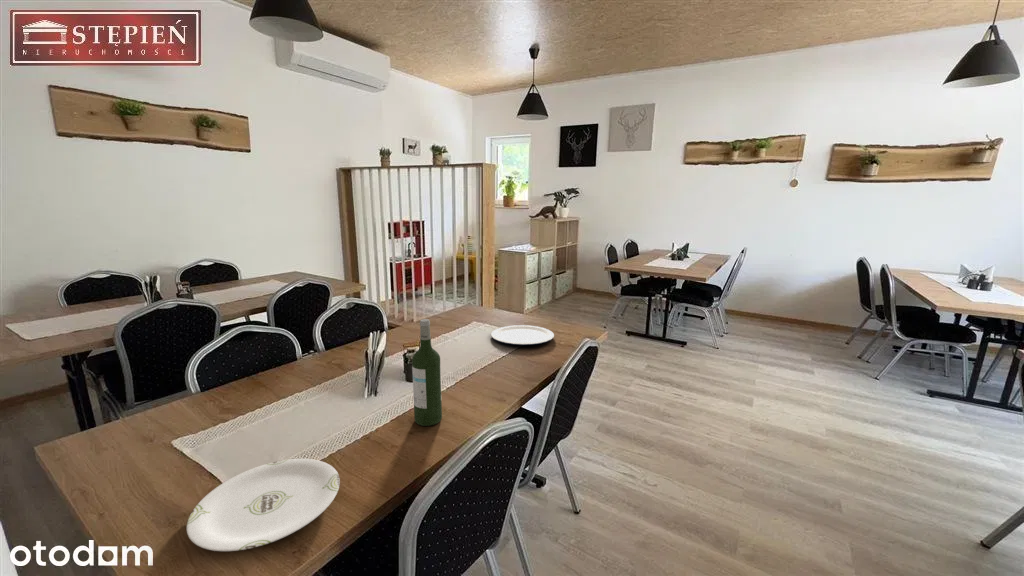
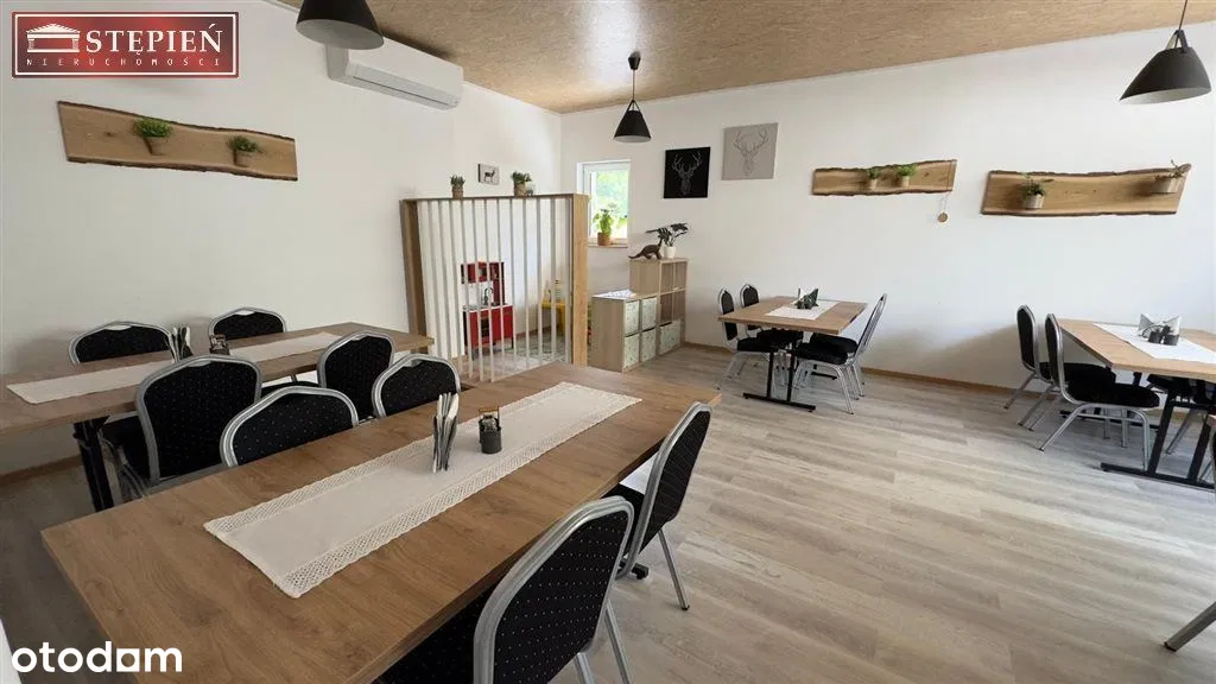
- plate [490,324,555,346]
- wine bottle [411,318,443,427]
- plate [186,458,341,552]
